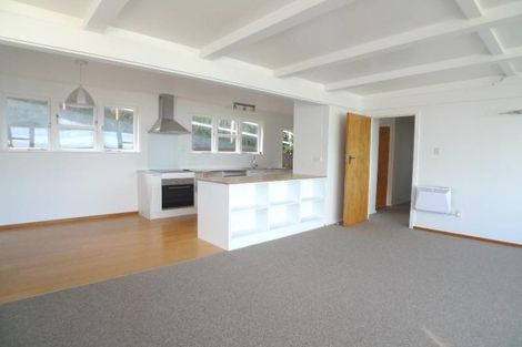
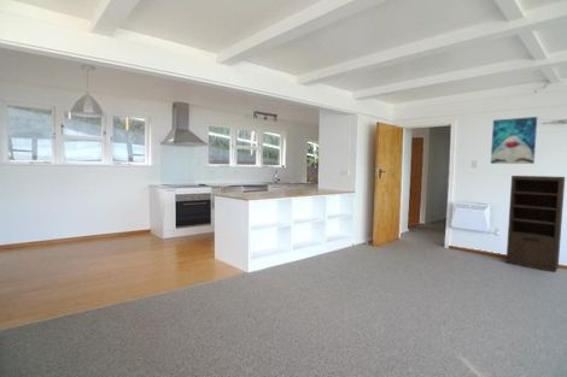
+ wall art [490,116,538,165]
+ shelving unit [505,175,566,273]
